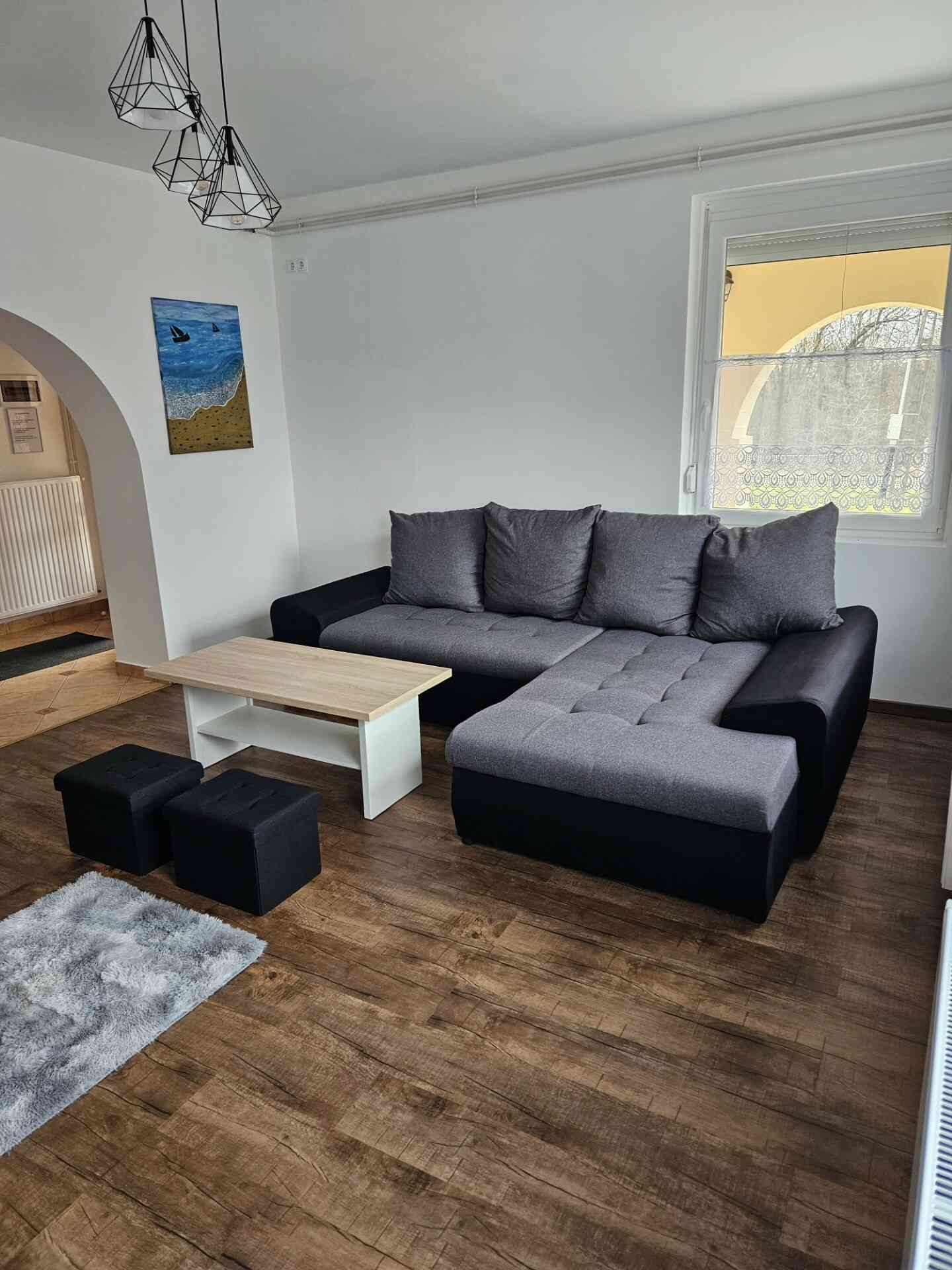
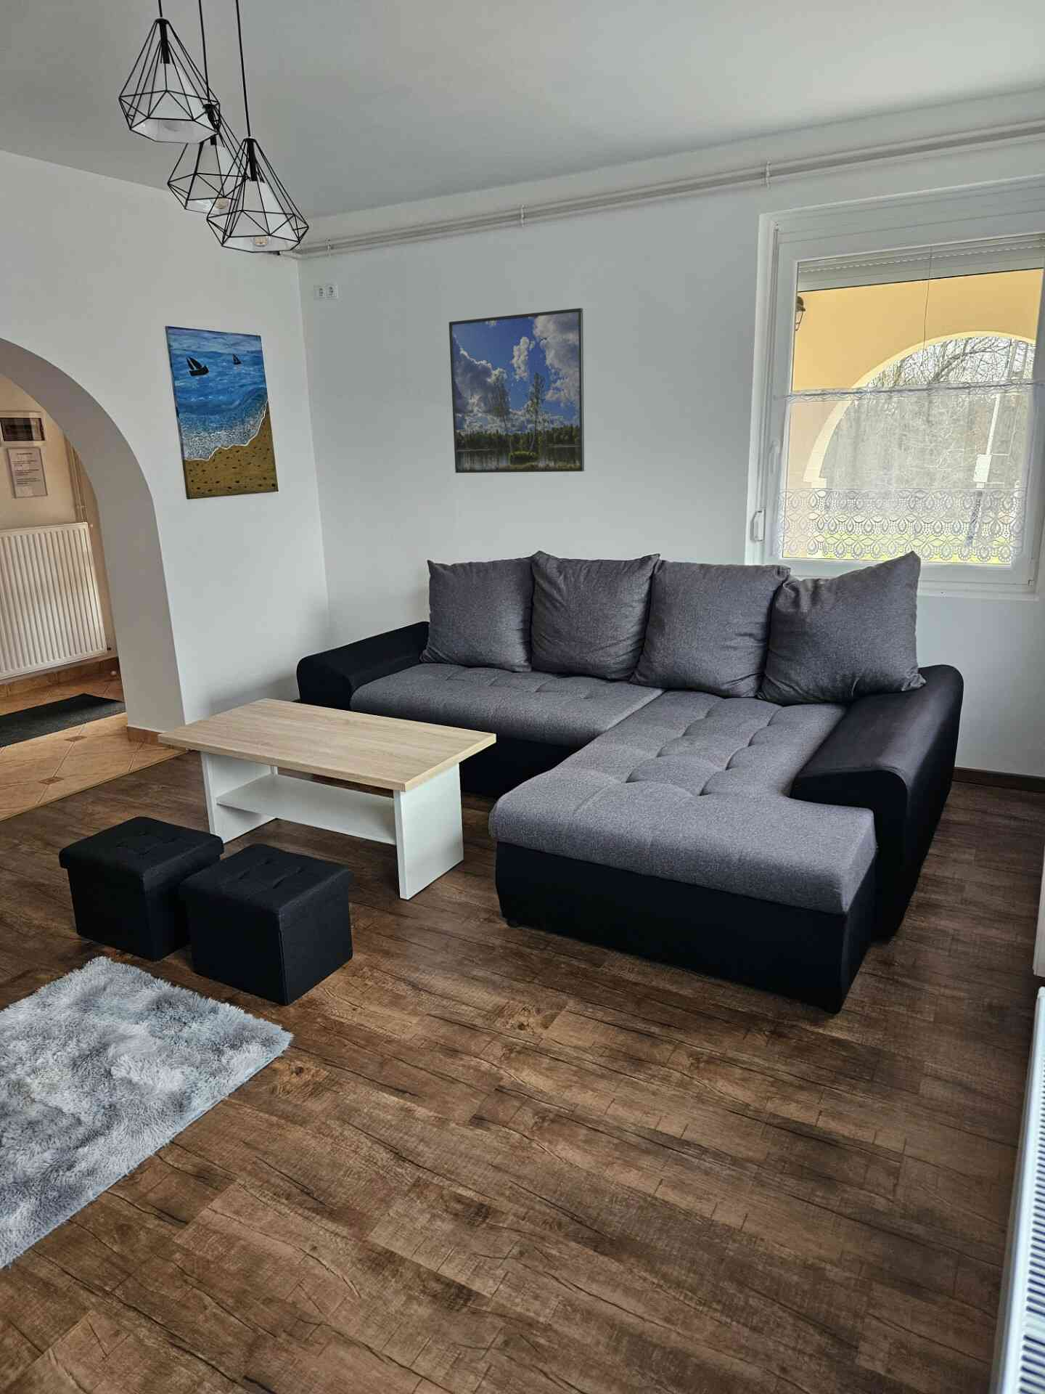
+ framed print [449,307,585,473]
